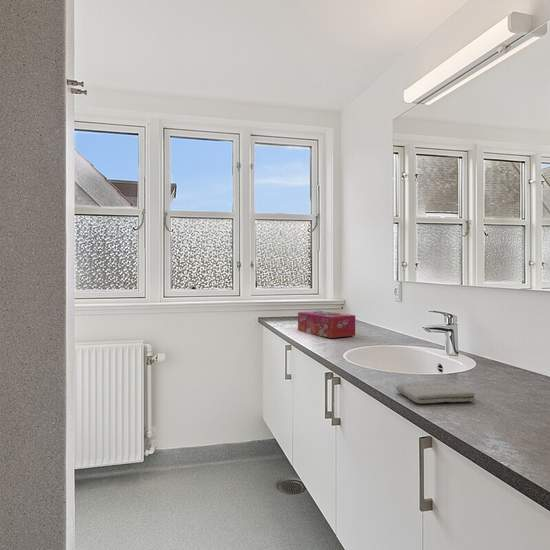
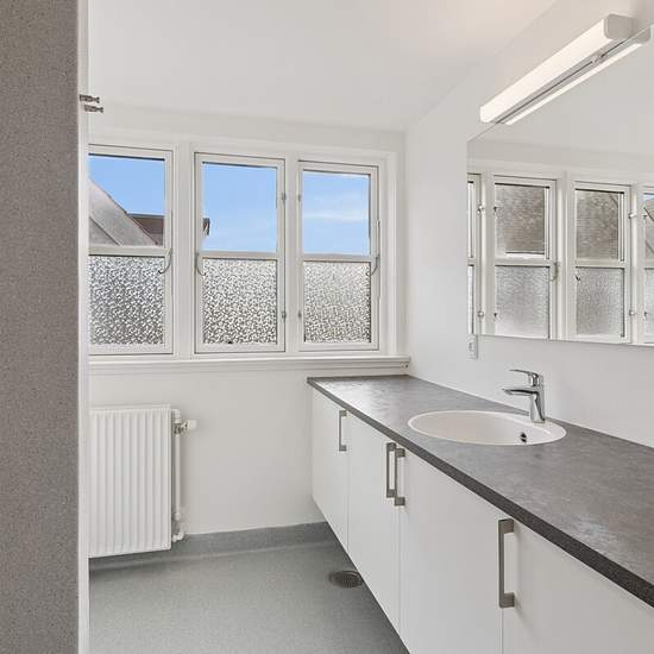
- washcloth [395,380,476,404]
- tissue box [297,310,356,339]
